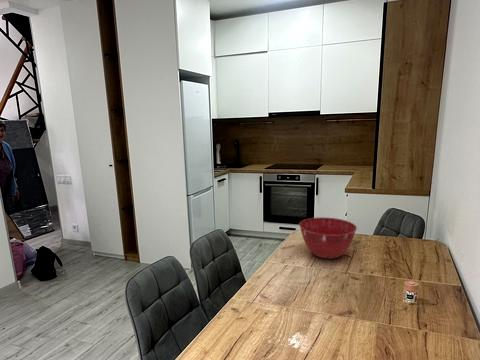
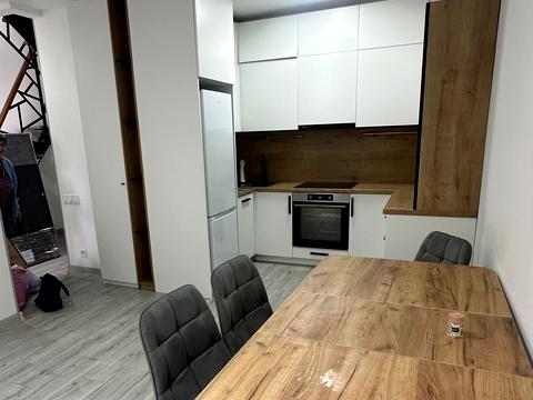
- mixing bowl [298,216,358,260]
